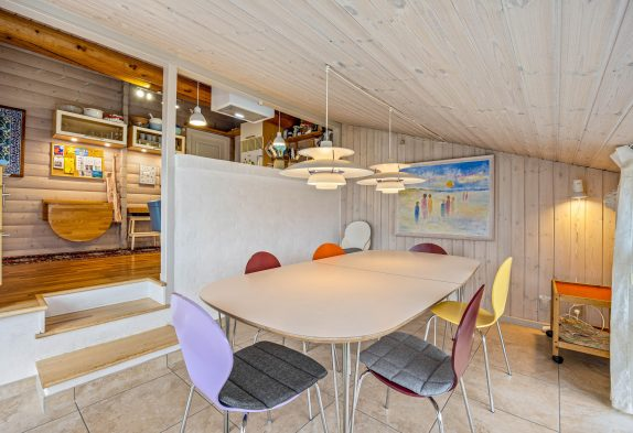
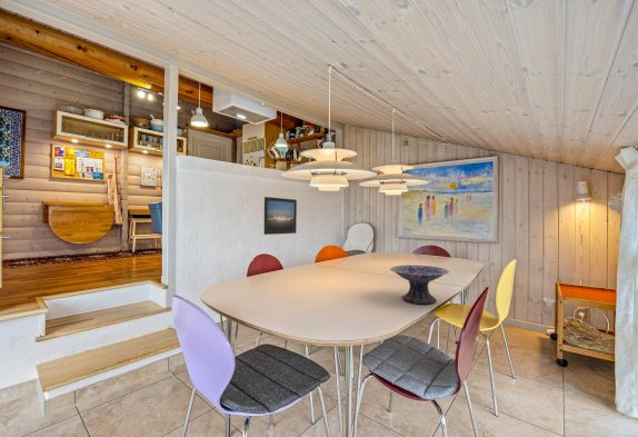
+ decorative bowl [389,264,450,305]
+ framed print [262,196,298,236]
